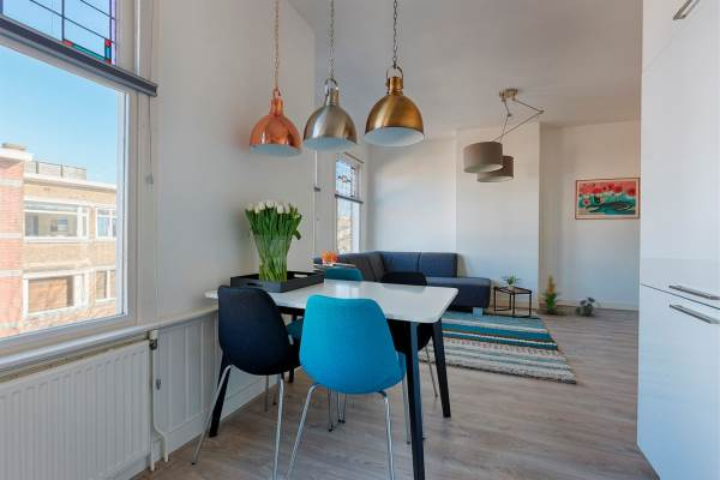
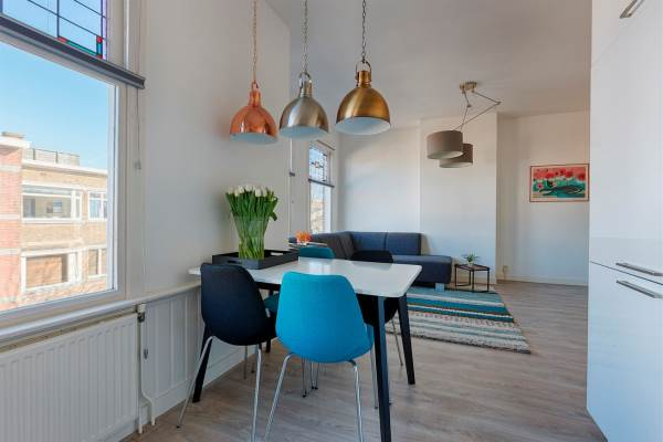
- potted plant [572,295,602,317]
- indoor plant [535,275,569,317]
